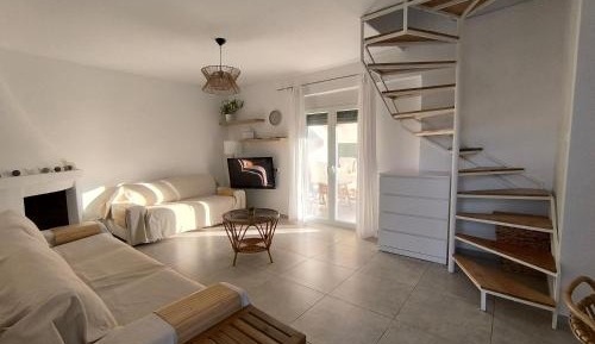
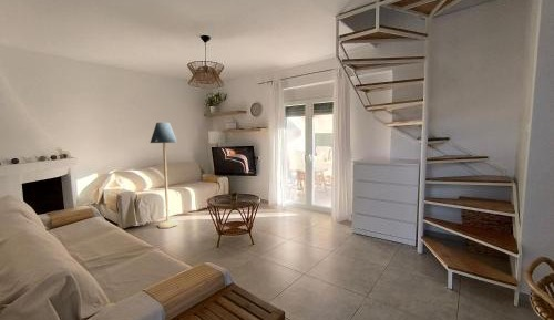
+ floor lamp [150,122,179,229]
